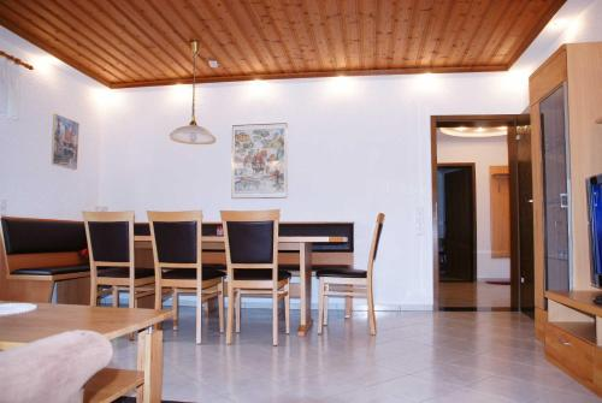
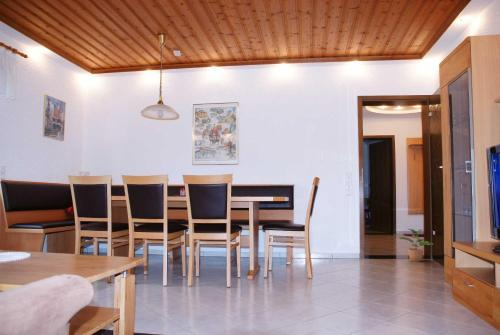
+ potted plant [398,228,434,263]
